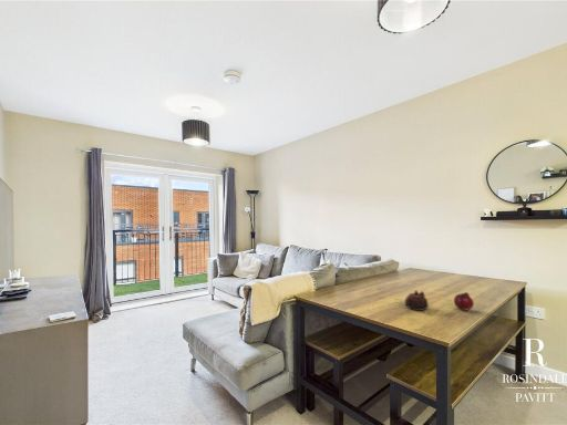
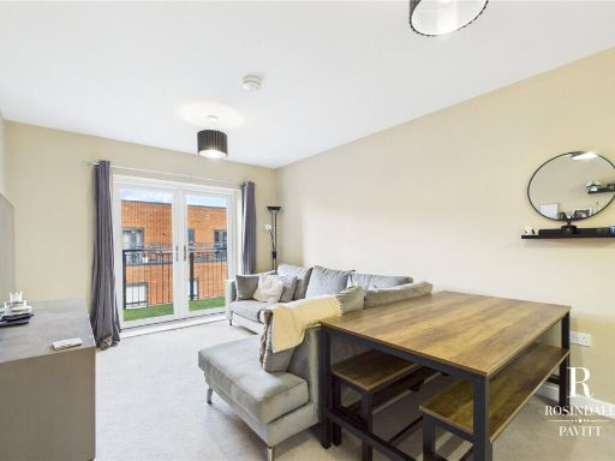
- fruit [453,291,475,311]
- teapot [404,289,430,312]
